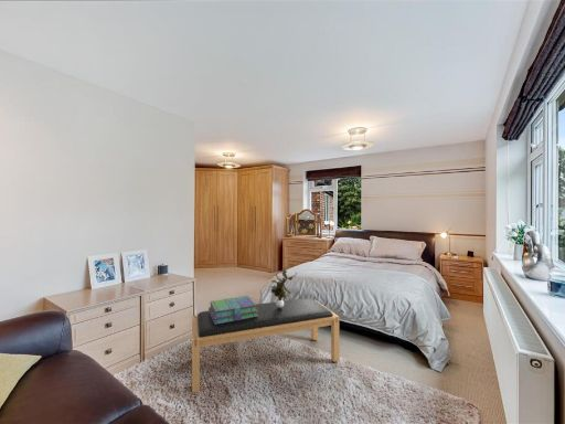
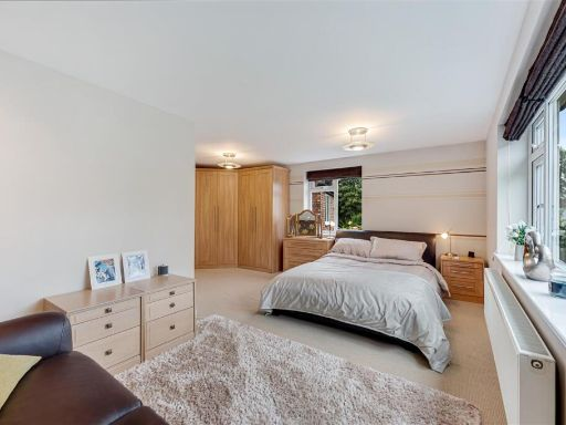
- stack of books [207,295,258,325]
- potted plant [269,268,298,308]
- bench [191,297,340,393]
